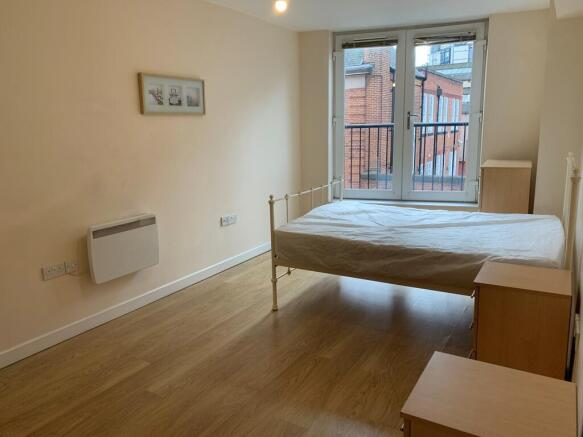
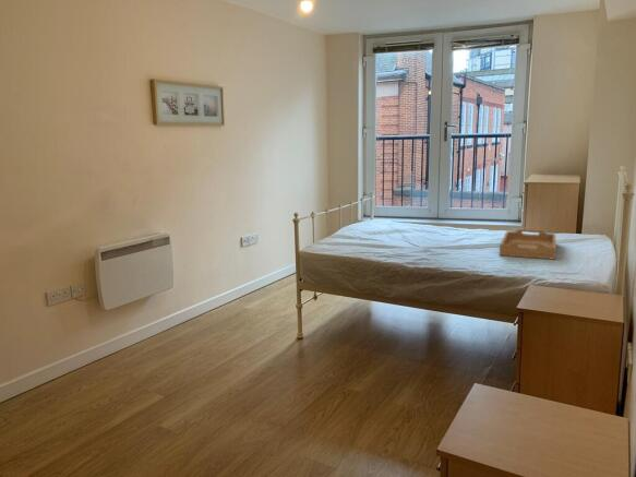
+ serving tray [499,228,557,261]
